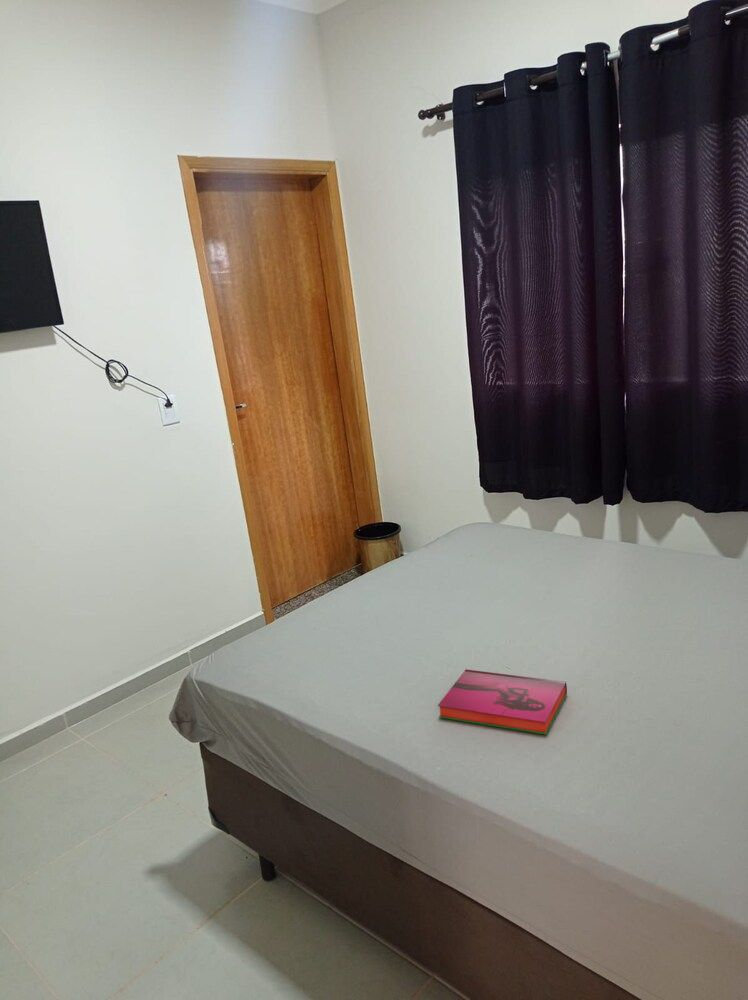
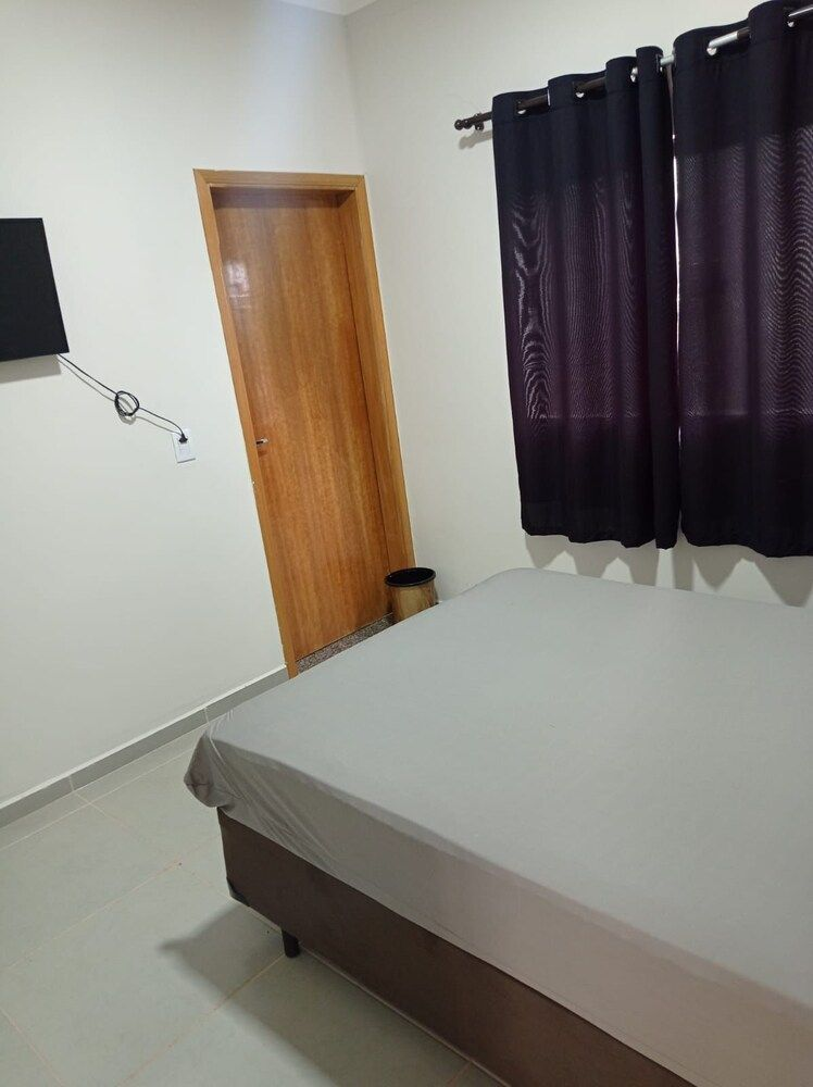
- hardback book [437,668,568,735]
